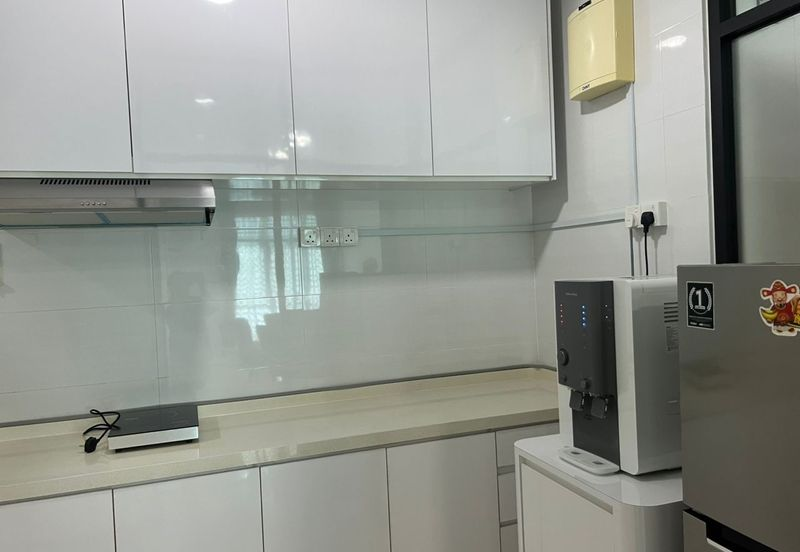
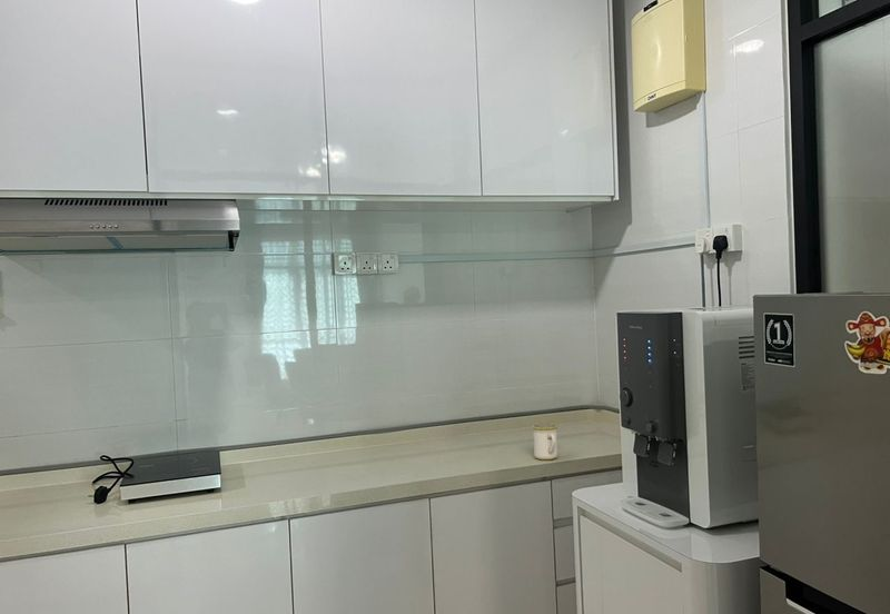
+ mug [532,422,558,460]
